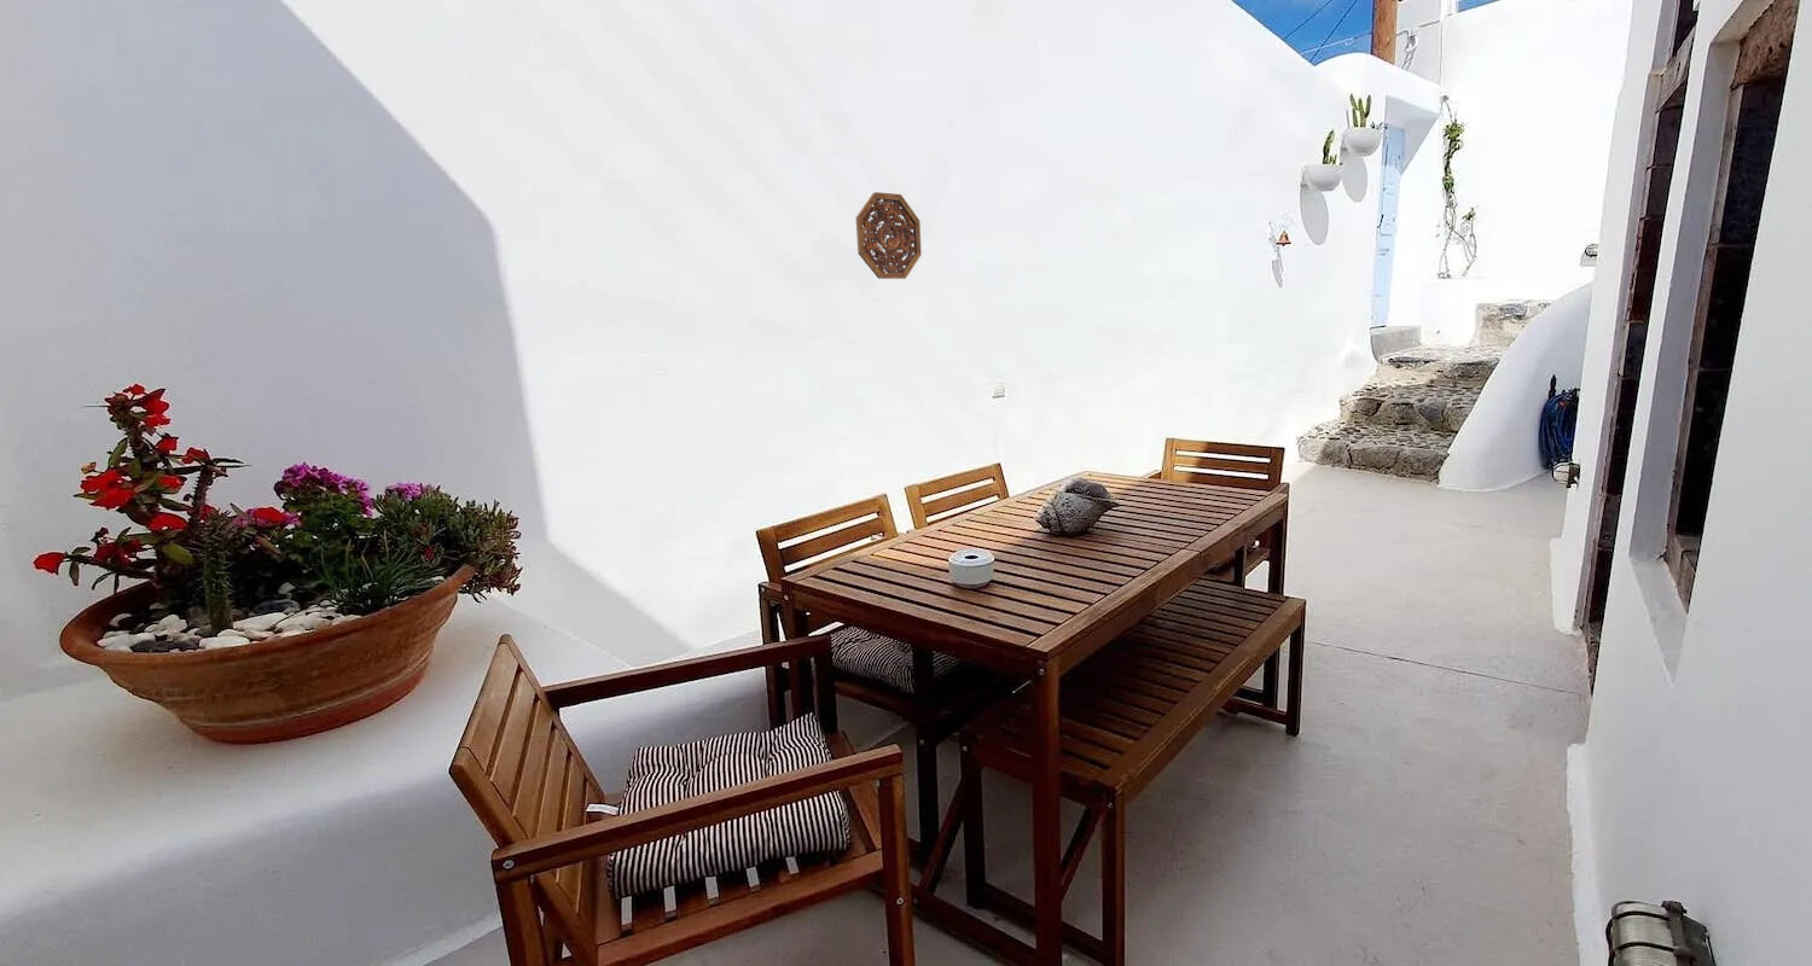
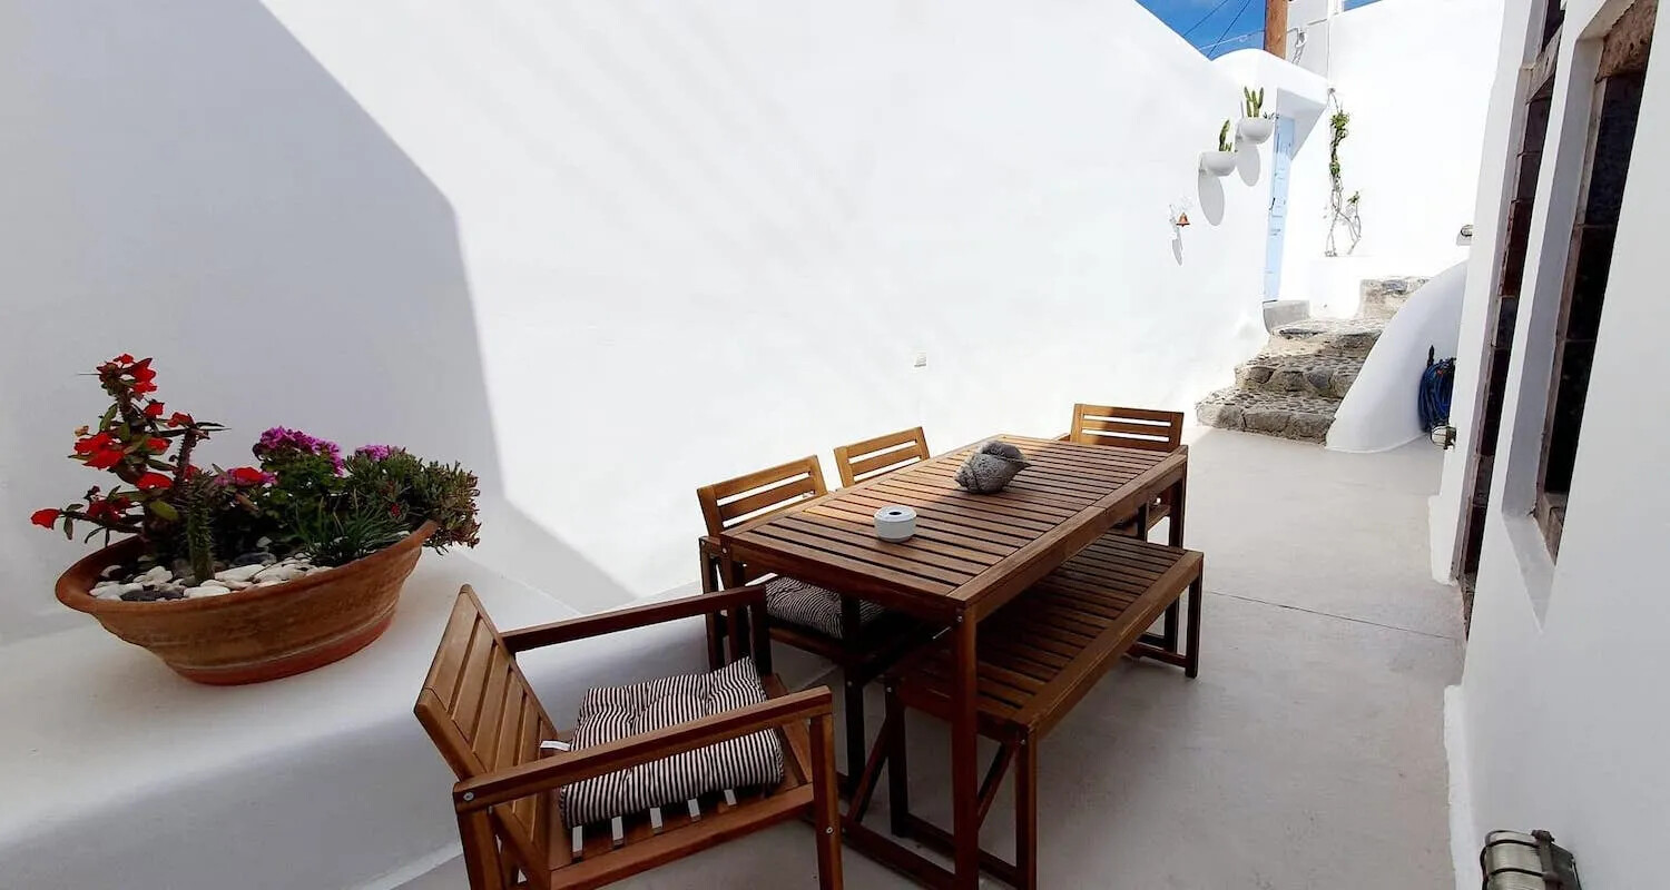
- decorative platter [854,191,923,280]
